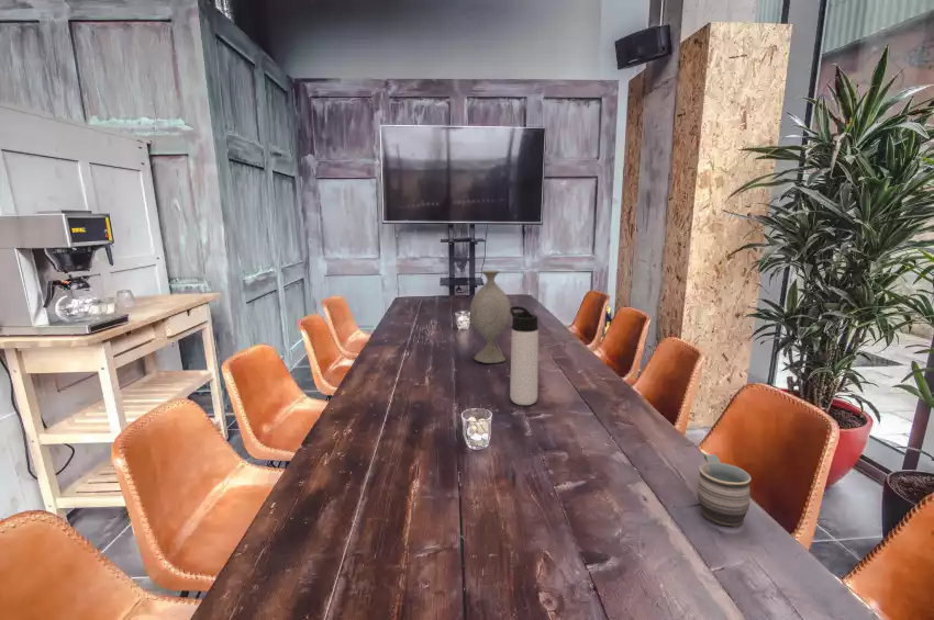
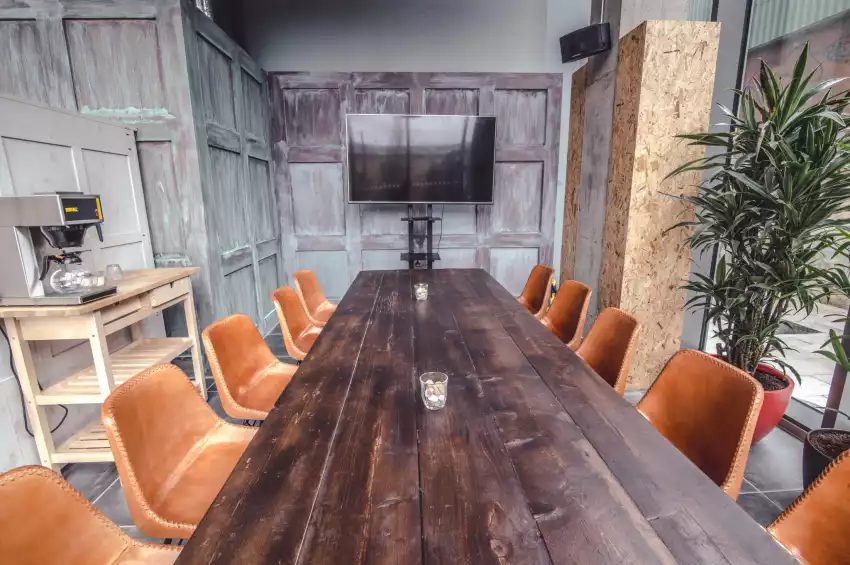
- decorative vase [469,269,512,364]
- thermos bottle [509,305,540,406]
- mug [697,453,752,529]
